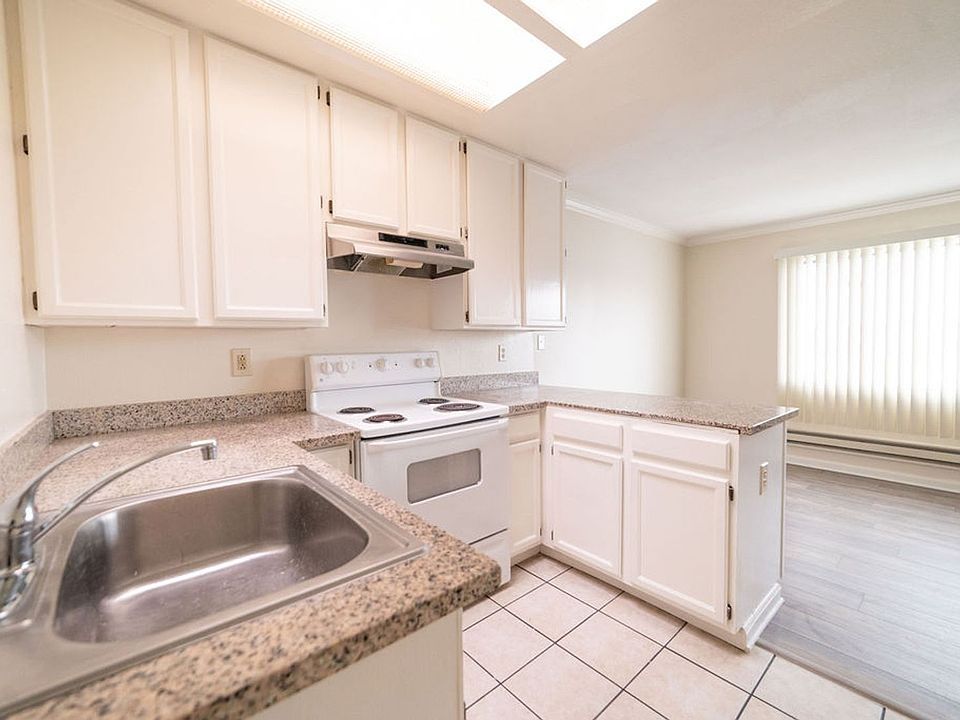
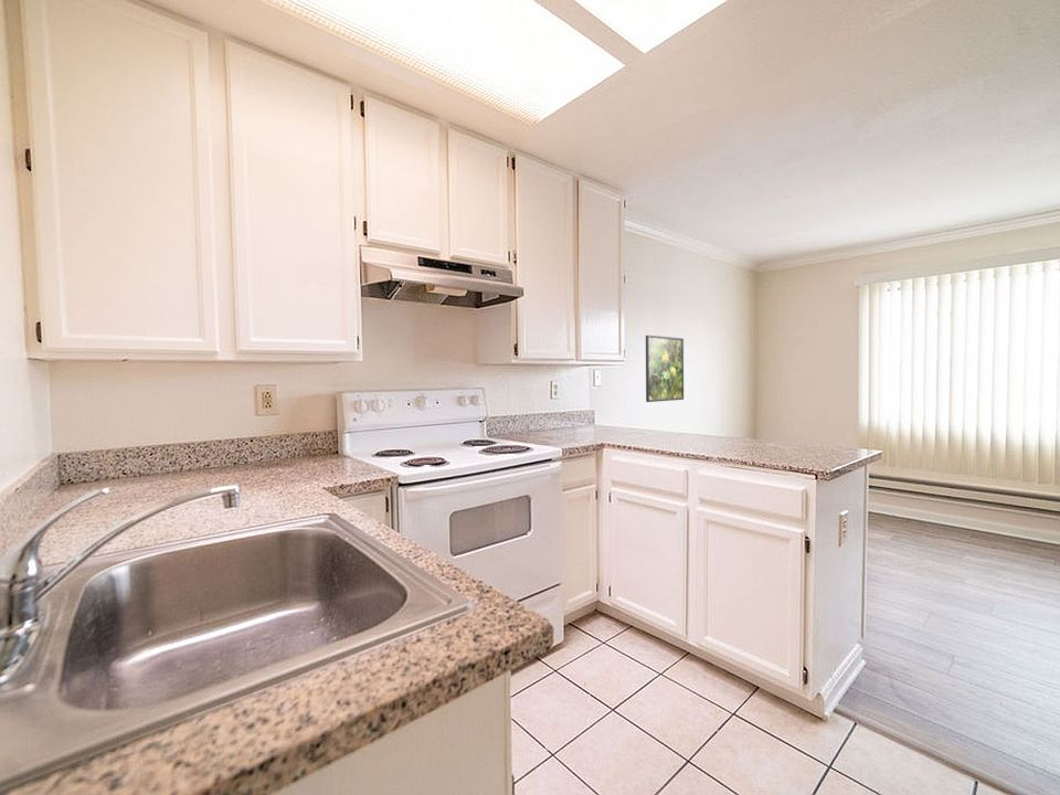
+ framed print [645,335,685,403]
